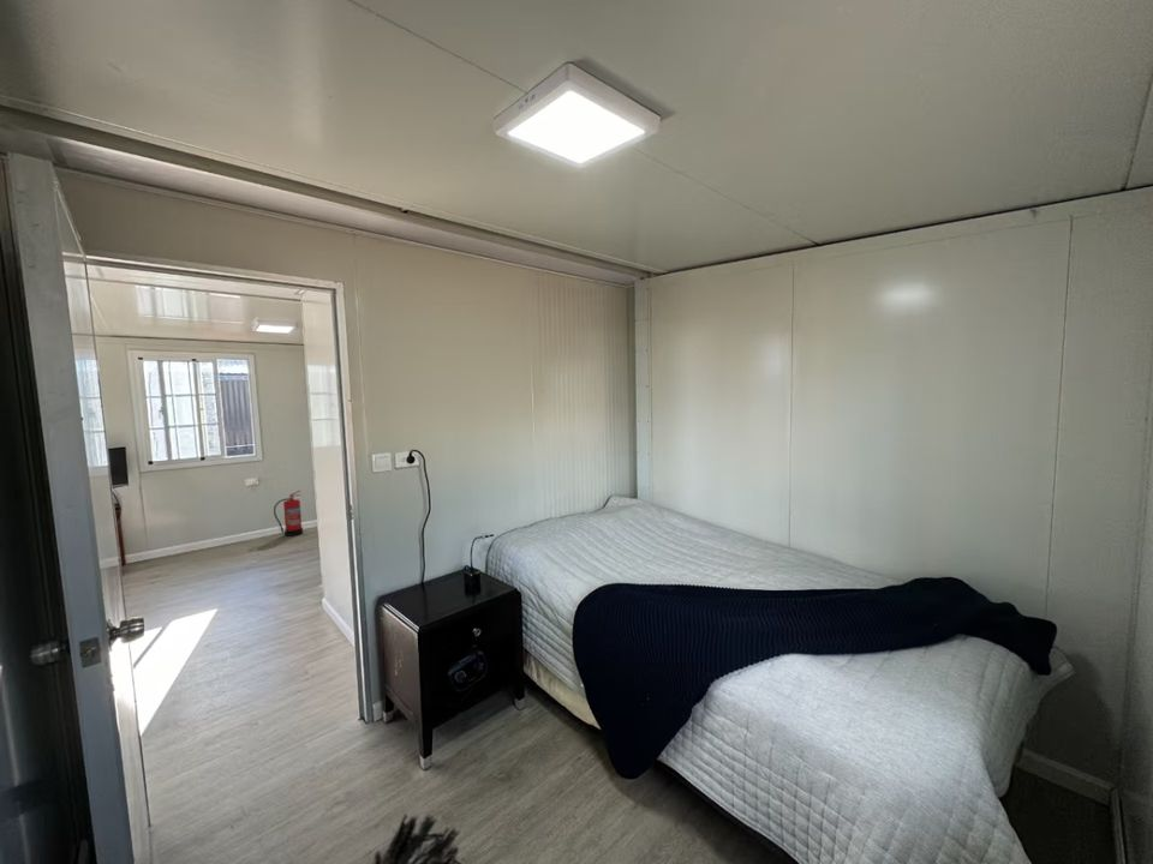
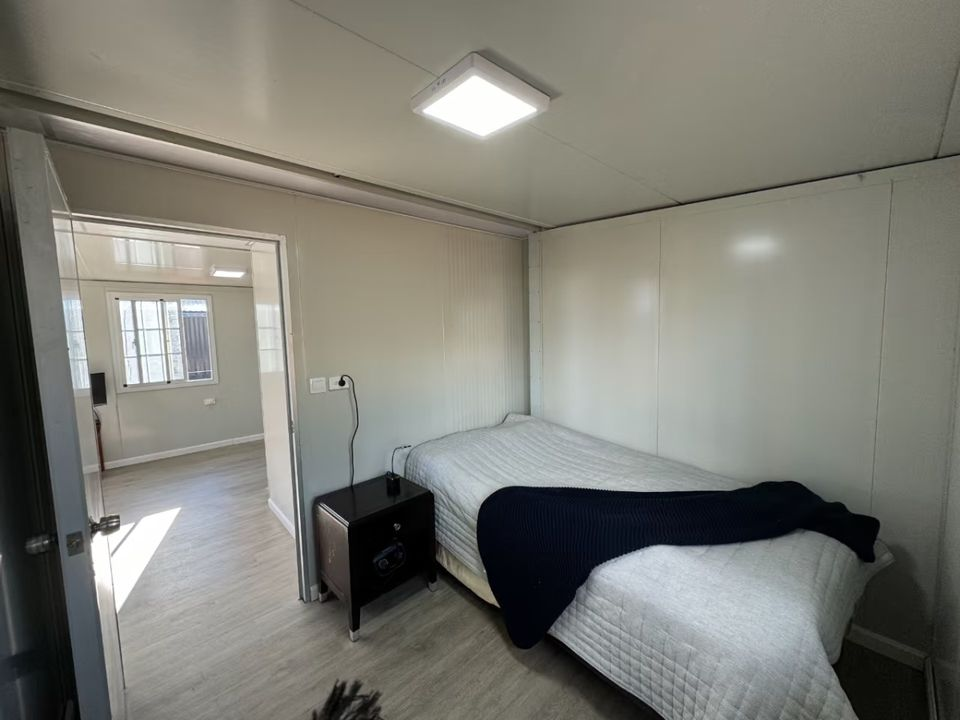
- fire extinguisher [273,490,304,538]
